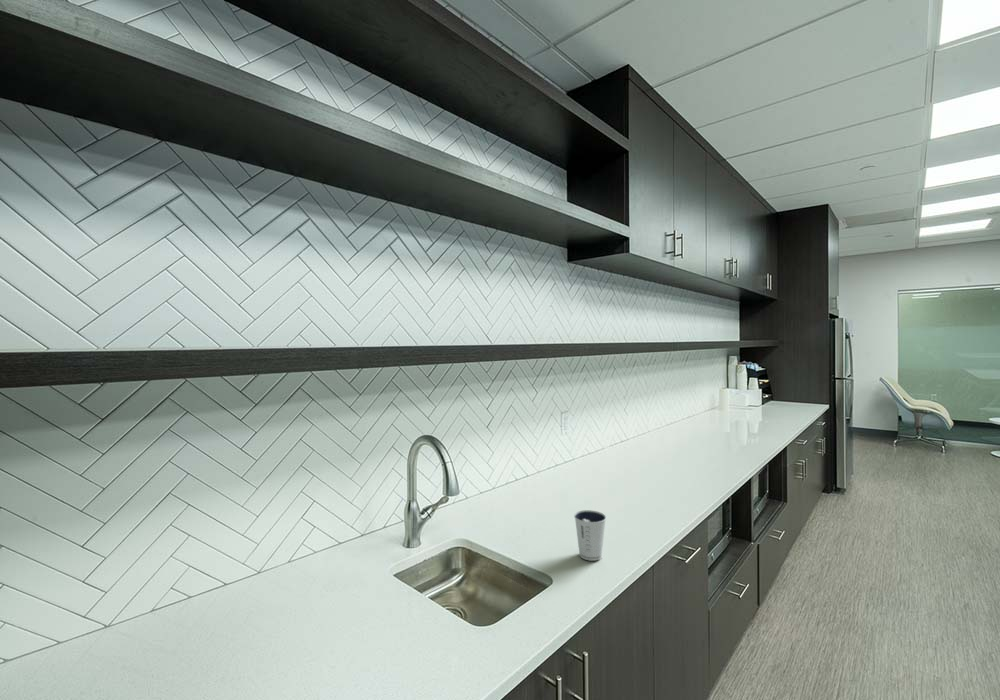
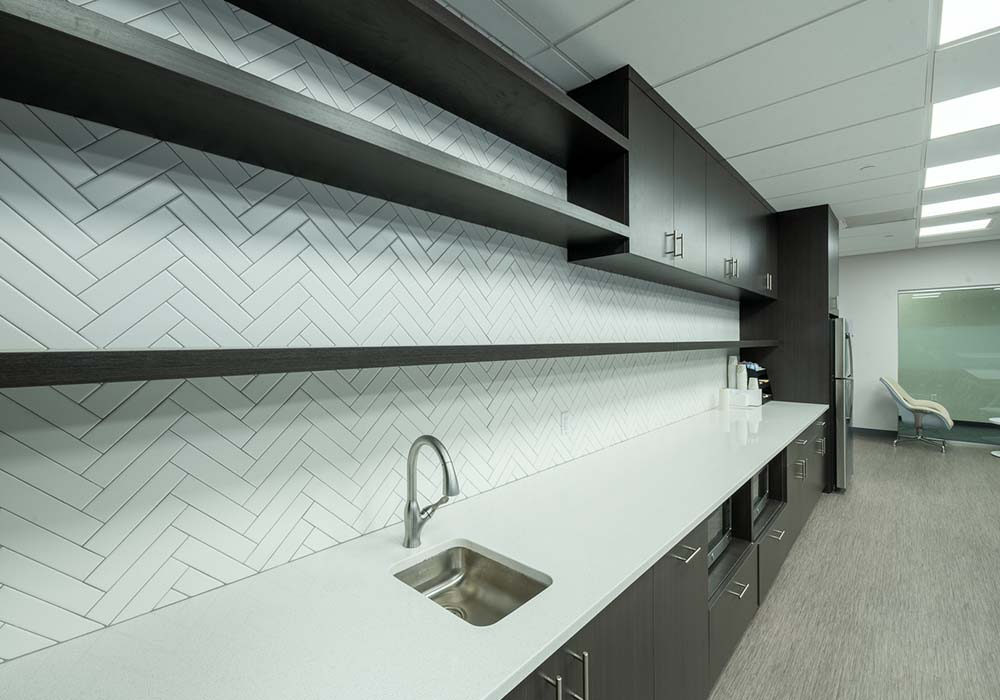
- dixie cup [573,509,607,562]
